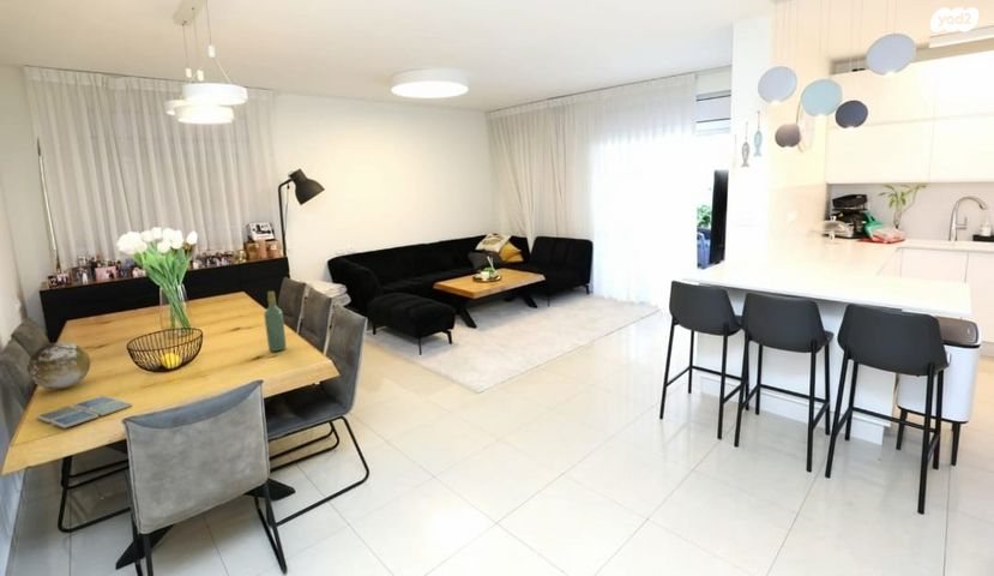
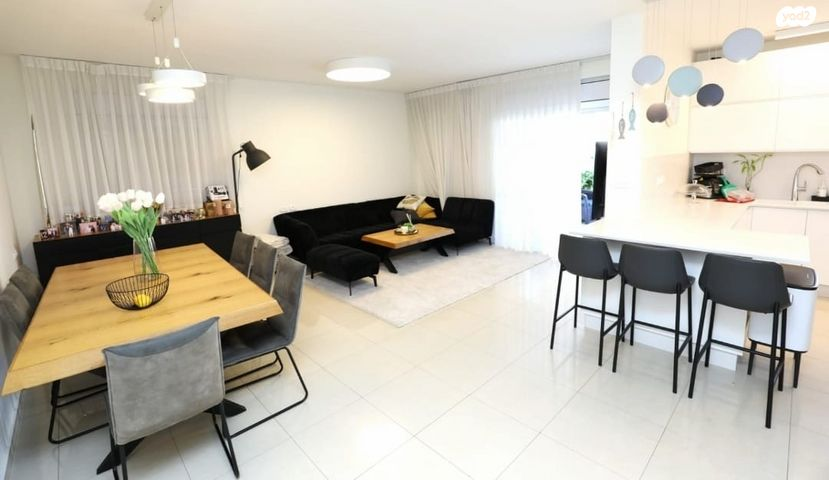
- decorative orb [26,341,91,391]
- drink coaster [35,395,133,430]
- wine bottle [263,290,288,353]
